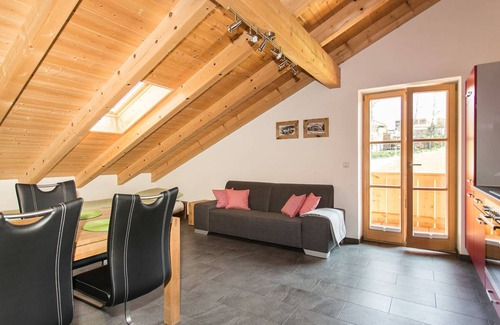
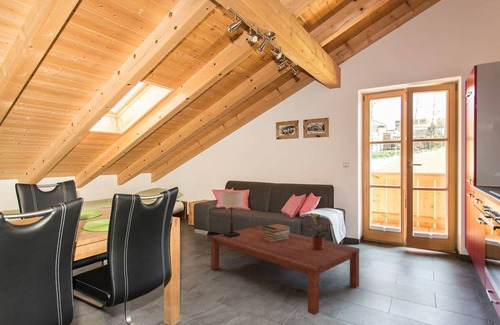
+ potted plant [303,211,334,249]
+ book stack [262,223,291,242]
+ table lamp [220,191,244,237]
+ coffee table [210,225,360,316]
